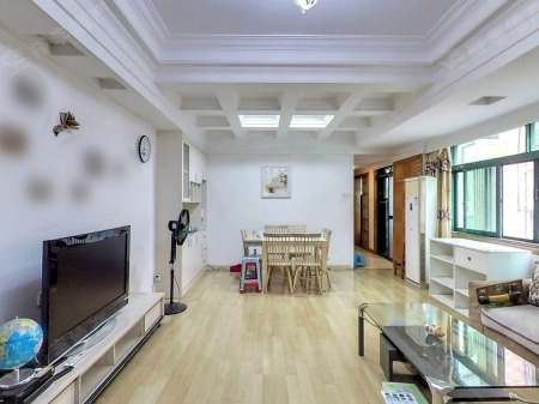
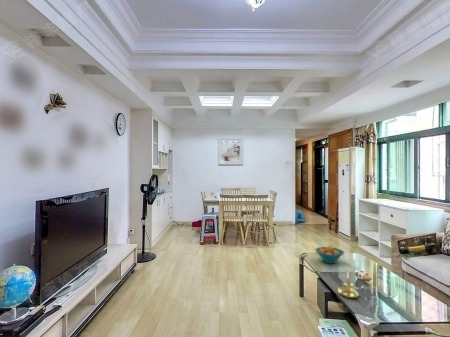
+ candle holder [337,272,360,299]
+ fruit bowl [314,245,345,264]
